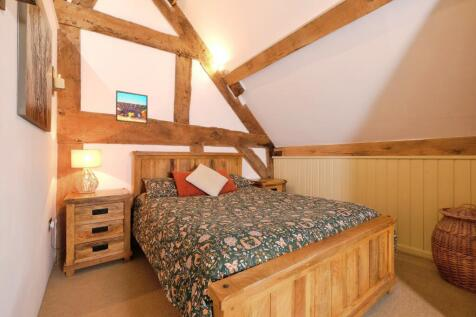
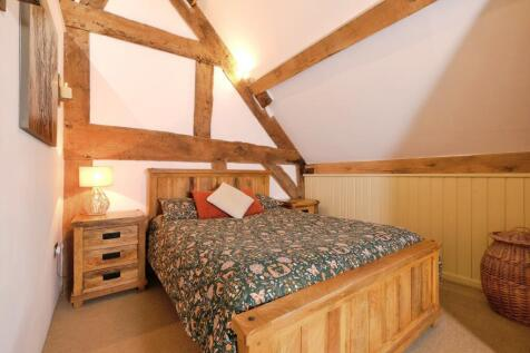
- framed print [115,89,149,125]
